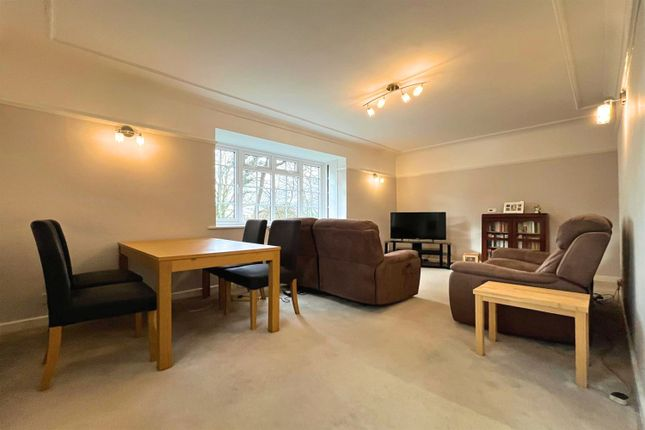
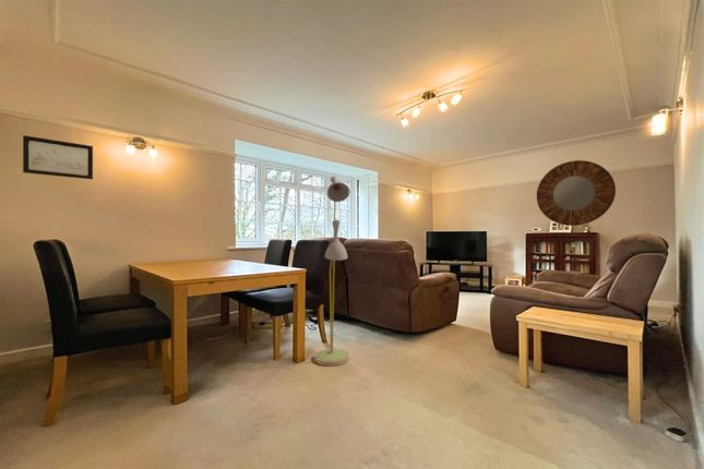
+ home mirror [536,159,617,227]
+ wall art [22,134,94,180]
+ floor lamp [313,175,350,368]
